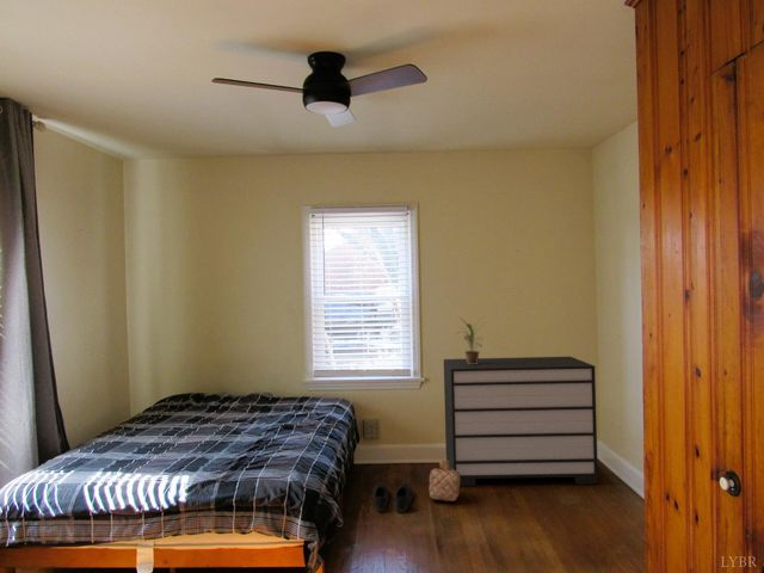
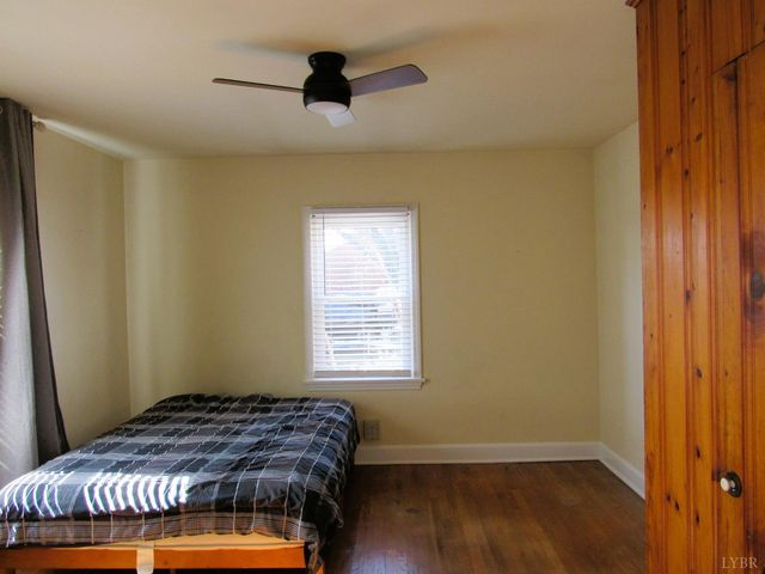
- dresser [443,356,599,487]
- shoe [371,481,414,515]
- potted plant [456,315,489,364]
- basket [427,460,461,503]
